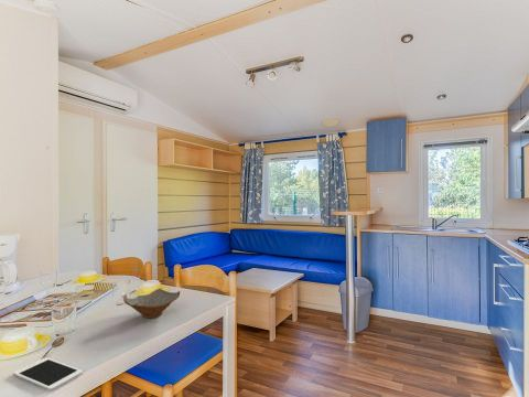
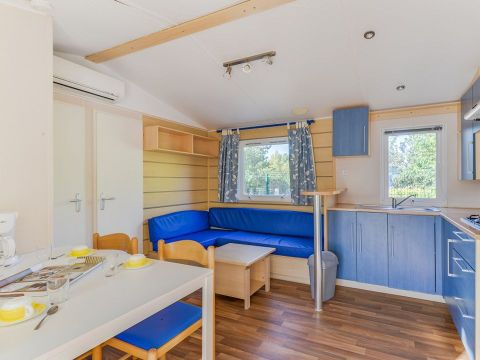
- ceramic bowl [122,288,181,319]
- cell phone [12,356,84,391]
